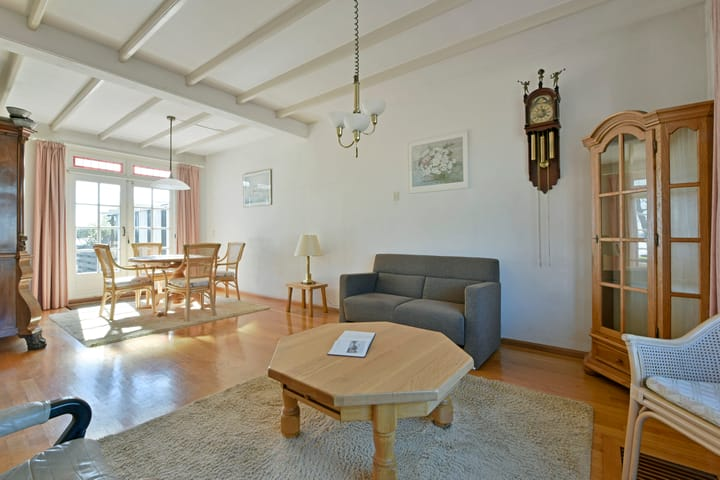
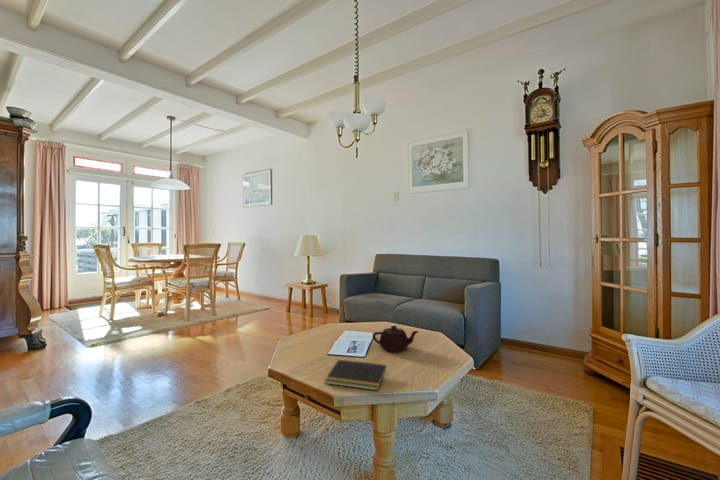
+ teapot [372,325,420,353]
+ notepad [324,359,387,392]
